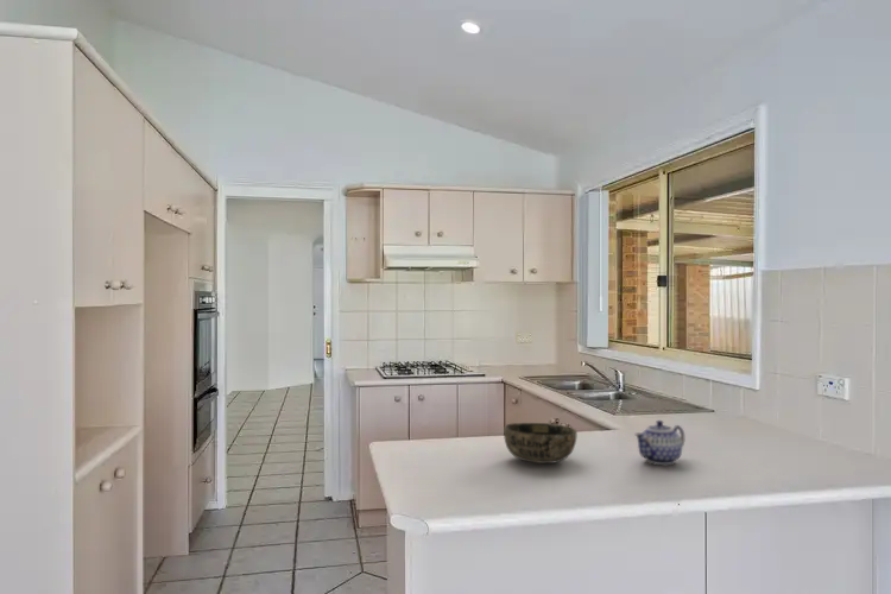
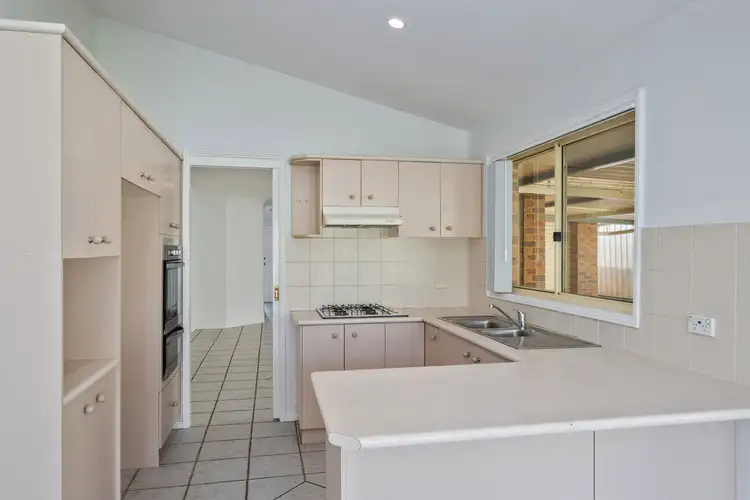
- teapot [633,419,685,466]
- bowl [503,422,579,465]
